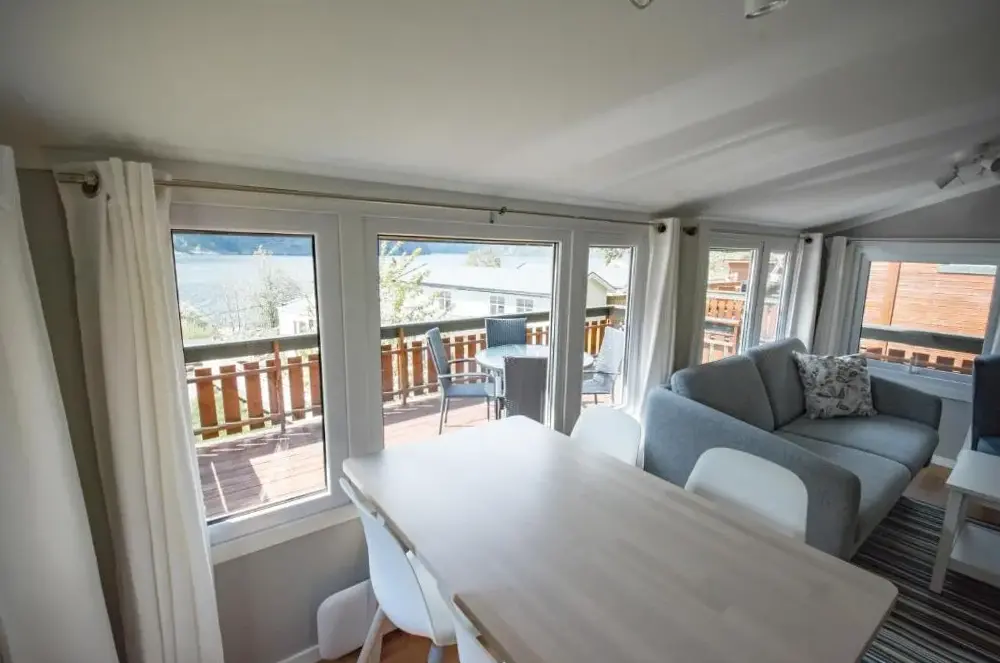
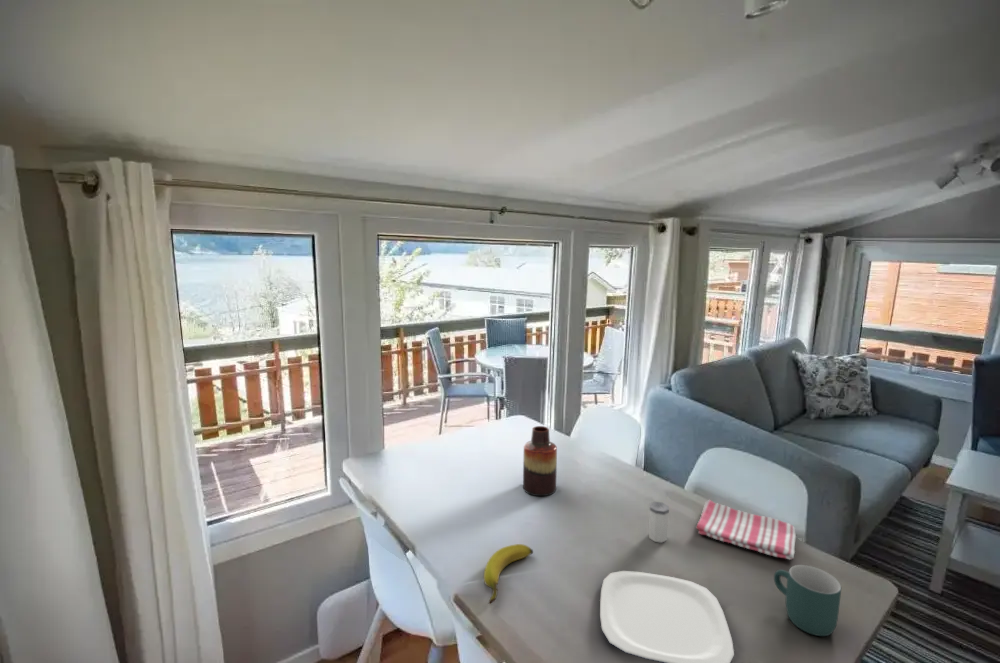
+ mug [773,564,842,637]
+ banana [483,543,534,605]
+ vase [522,425,558,497]
+ plate [599,570,735,663]
+ dish towel [695,499,797,561]
+ salt shaker [648,501,670,544]
